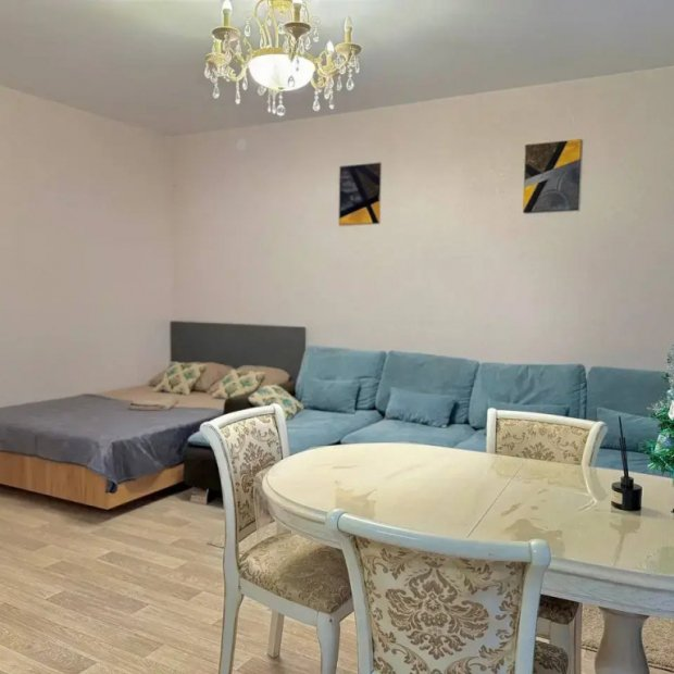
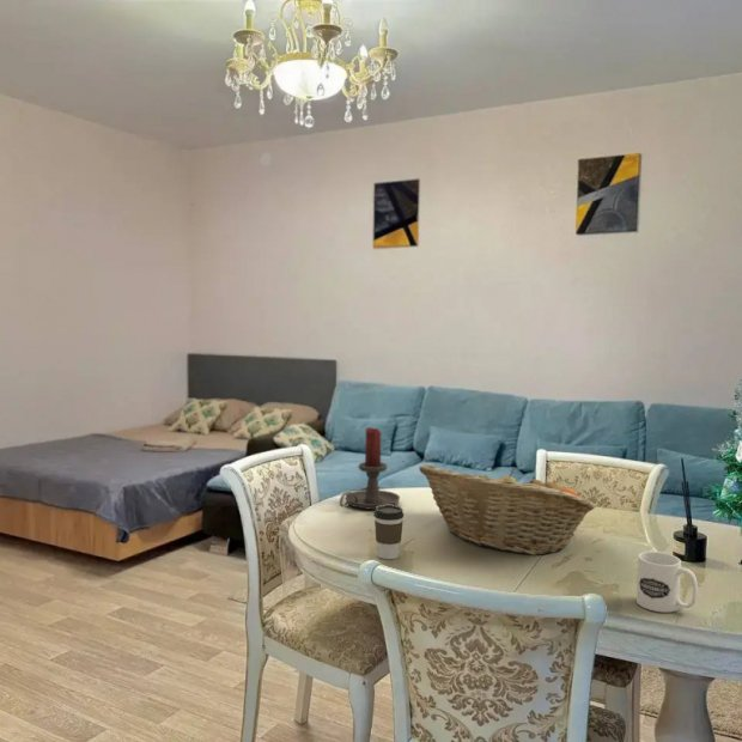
+ fruit basket [418,463,597,556]
+ candle holder [339,426,401,511]
+ coffee cup [373,505,405,560]
+ mug [635,551,699,614]
